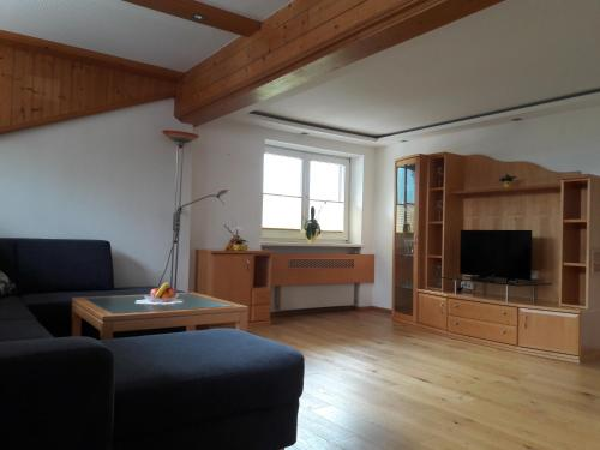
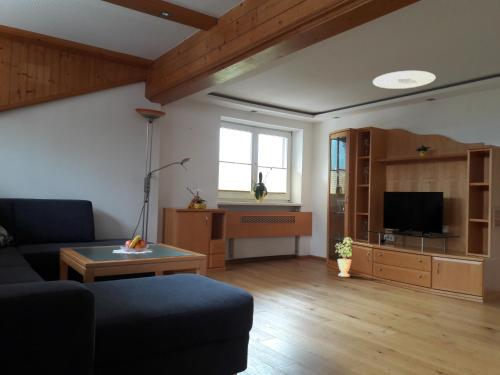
+ ceiling light [372,70,437,90]
+ potted plant [335,237,354,278]
